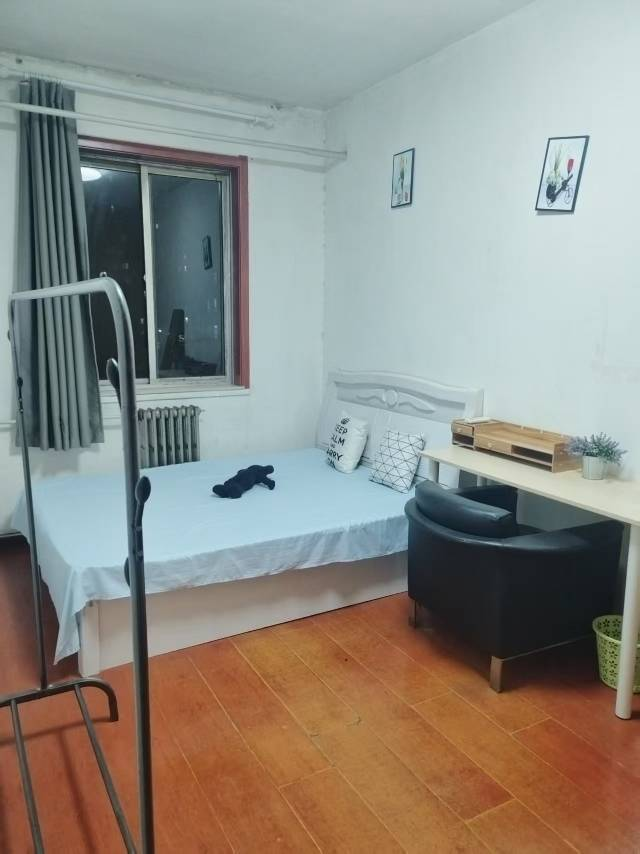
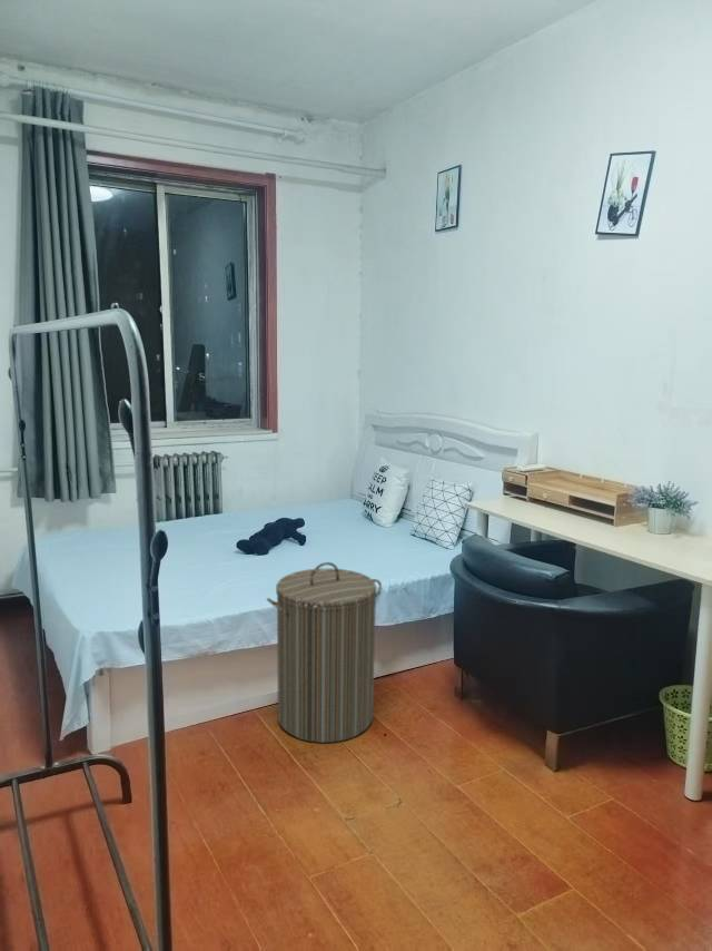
+ laundry hamper [266,561,383,744]
